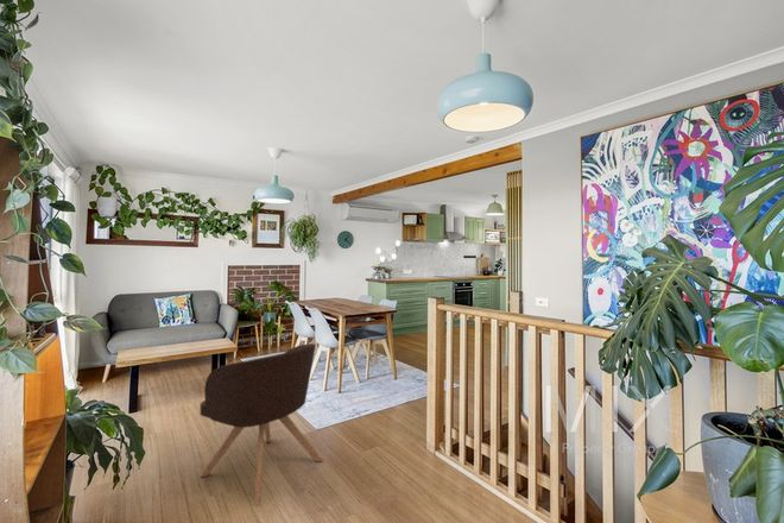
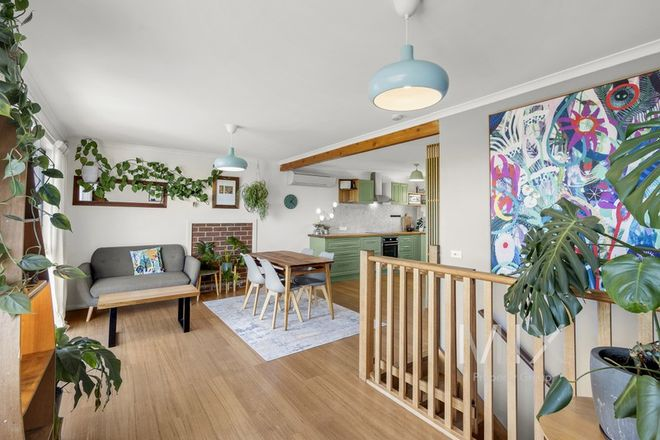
- armchair [198,342,324,506]
